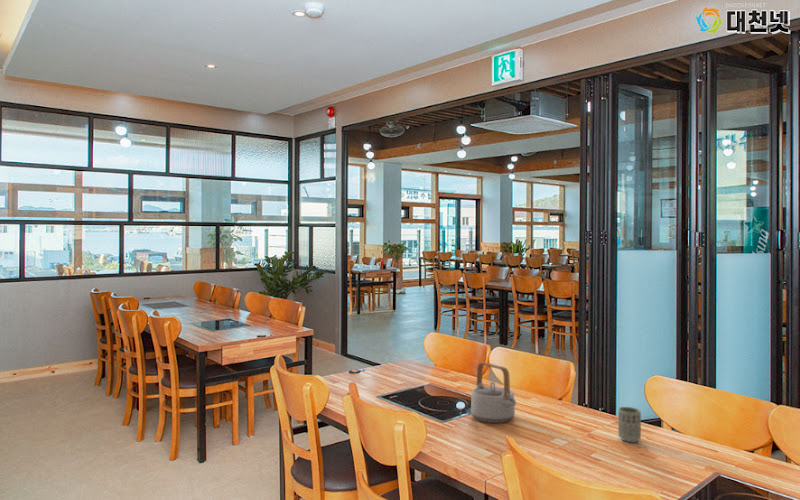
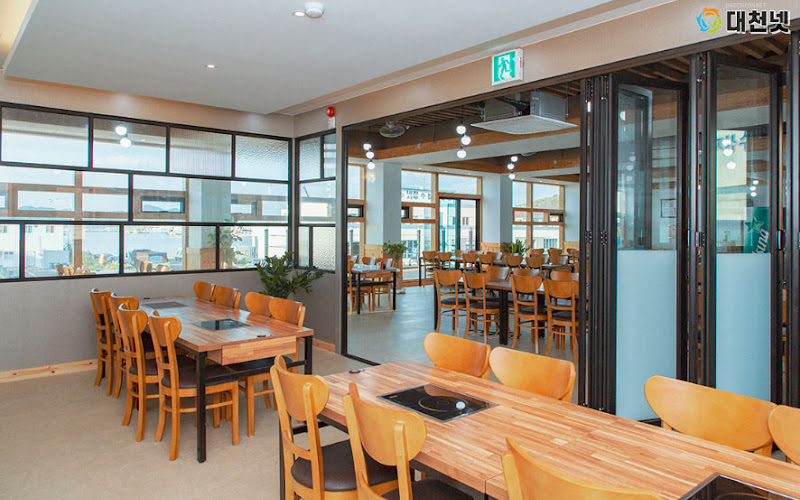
- teapot [470,361,517,424]
- cup [617,406,642,443]
